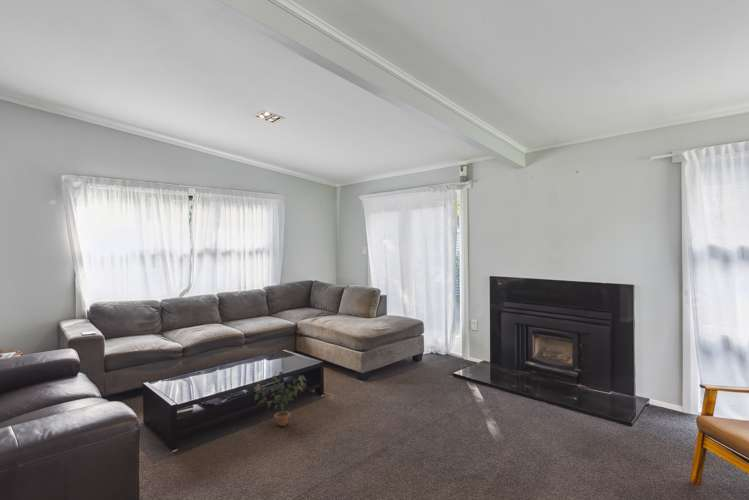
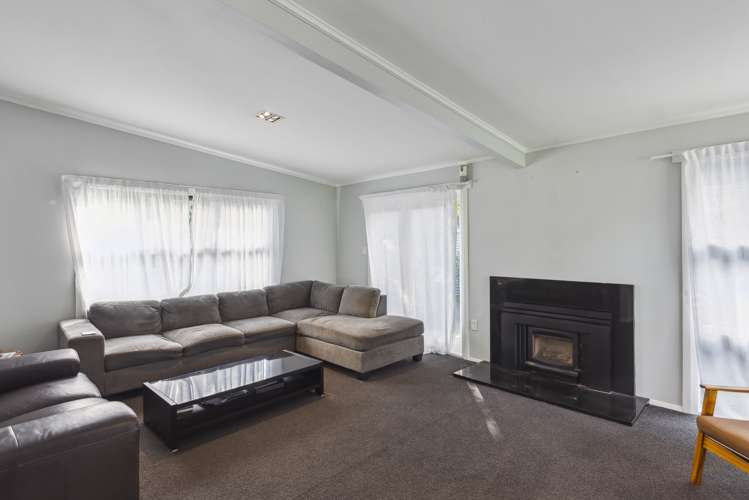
- potted plant [251,371,309,427]
